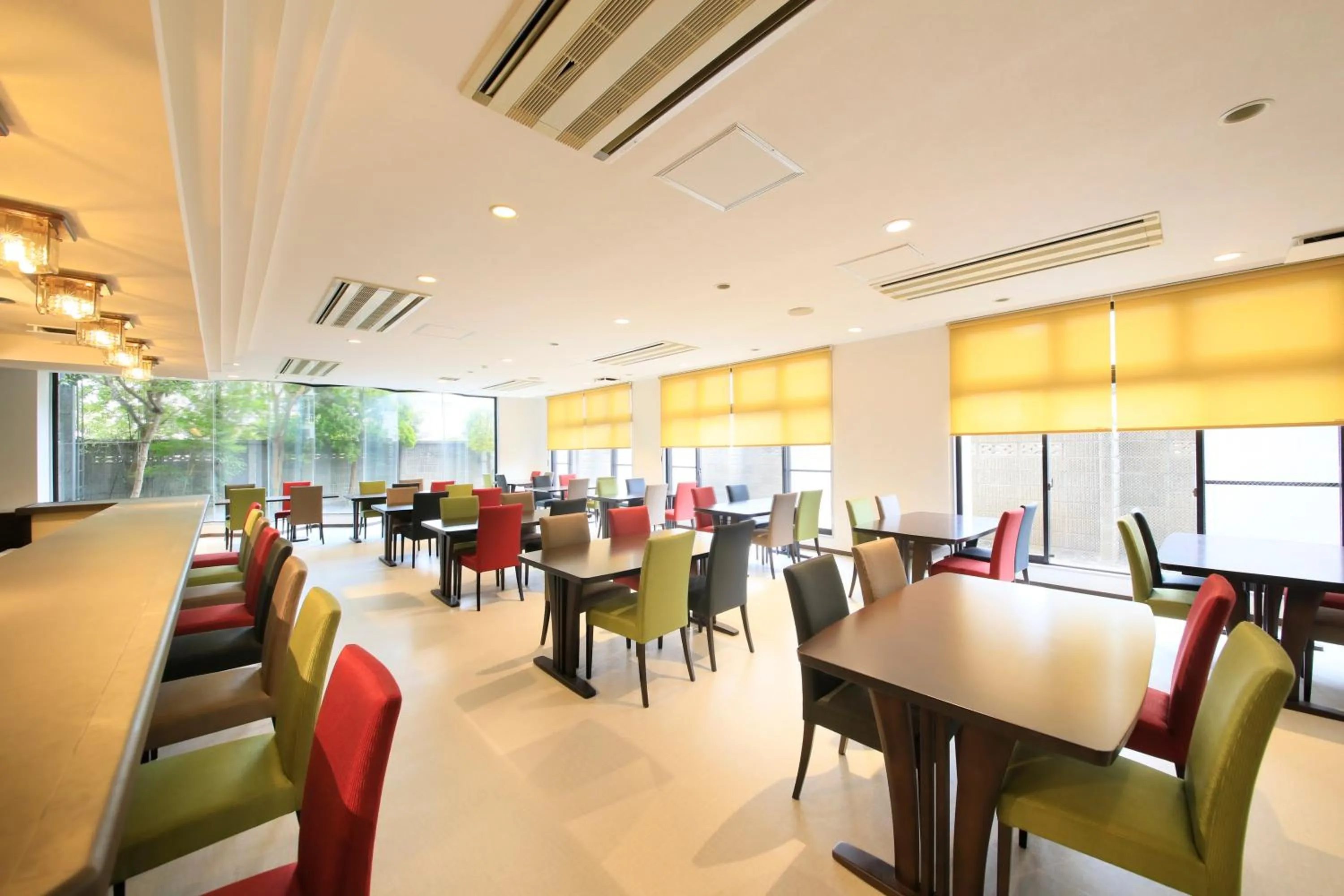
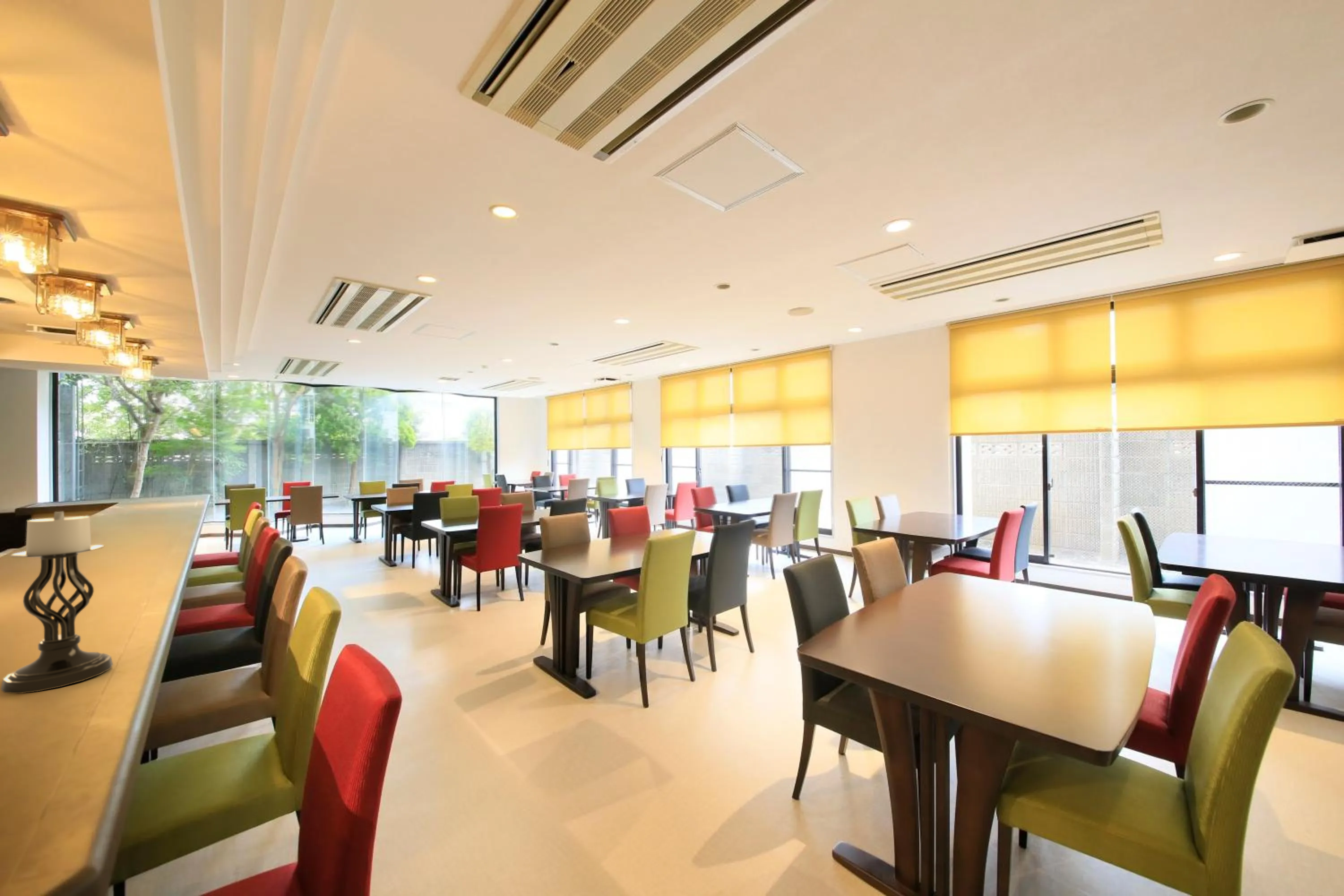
+ candle holder [0,511,113,694]
